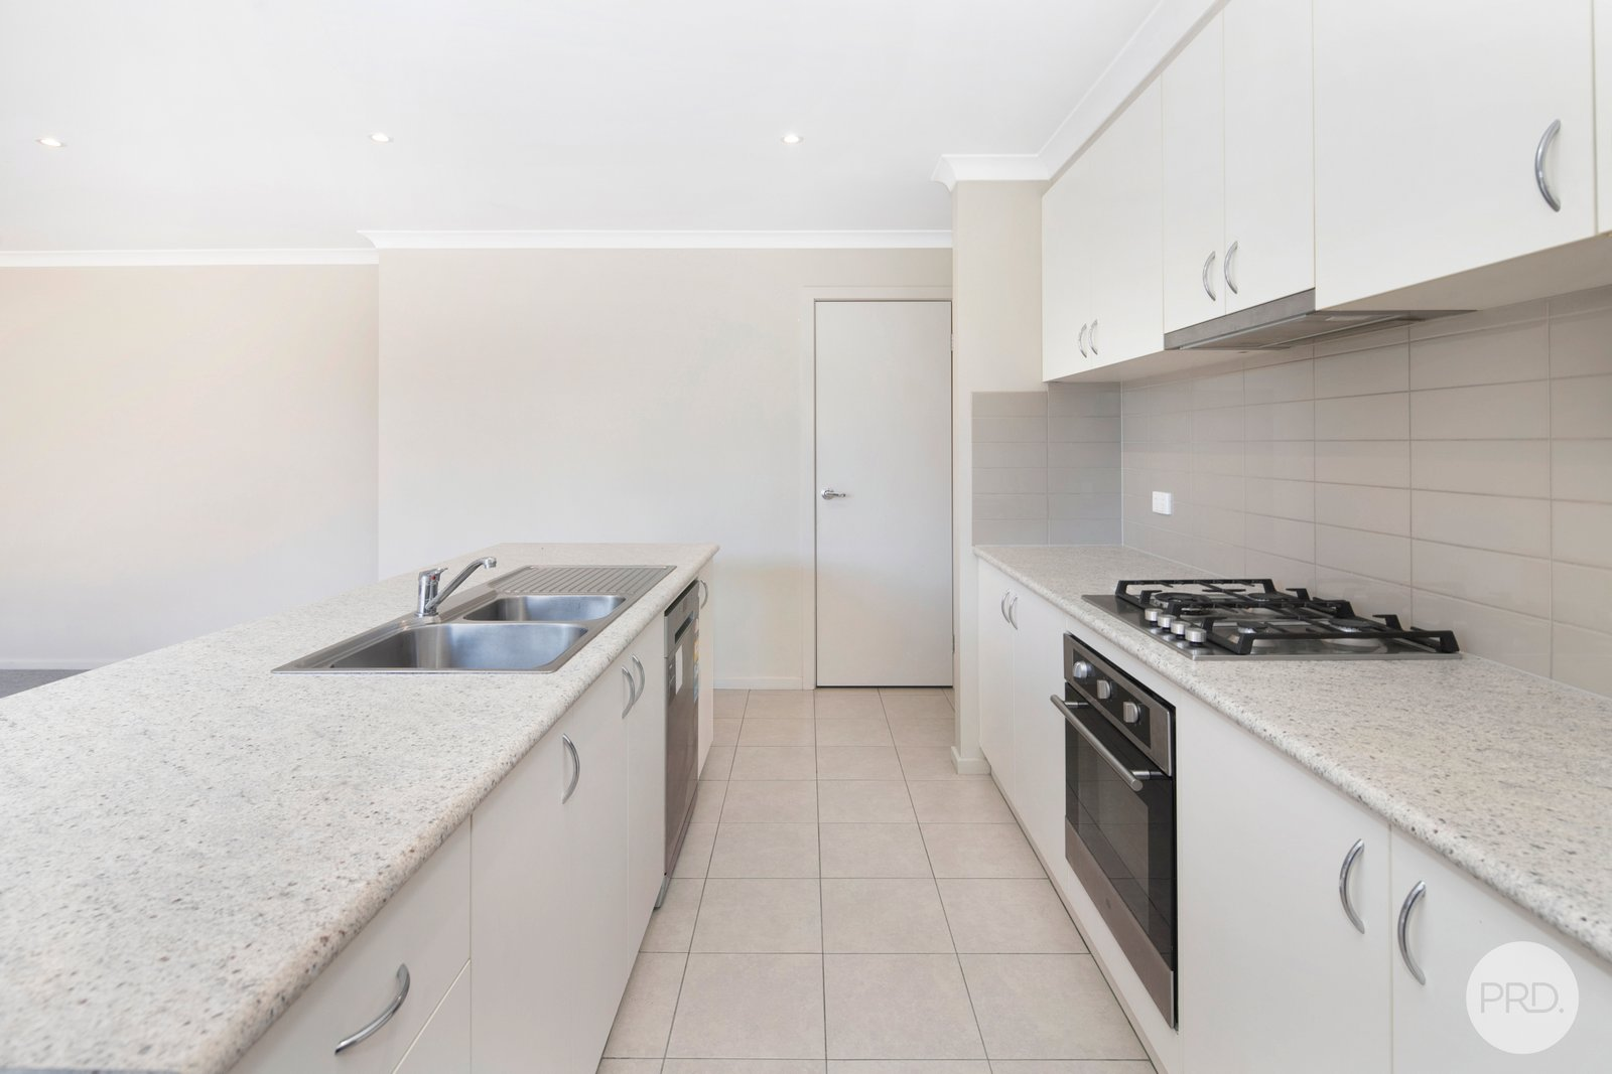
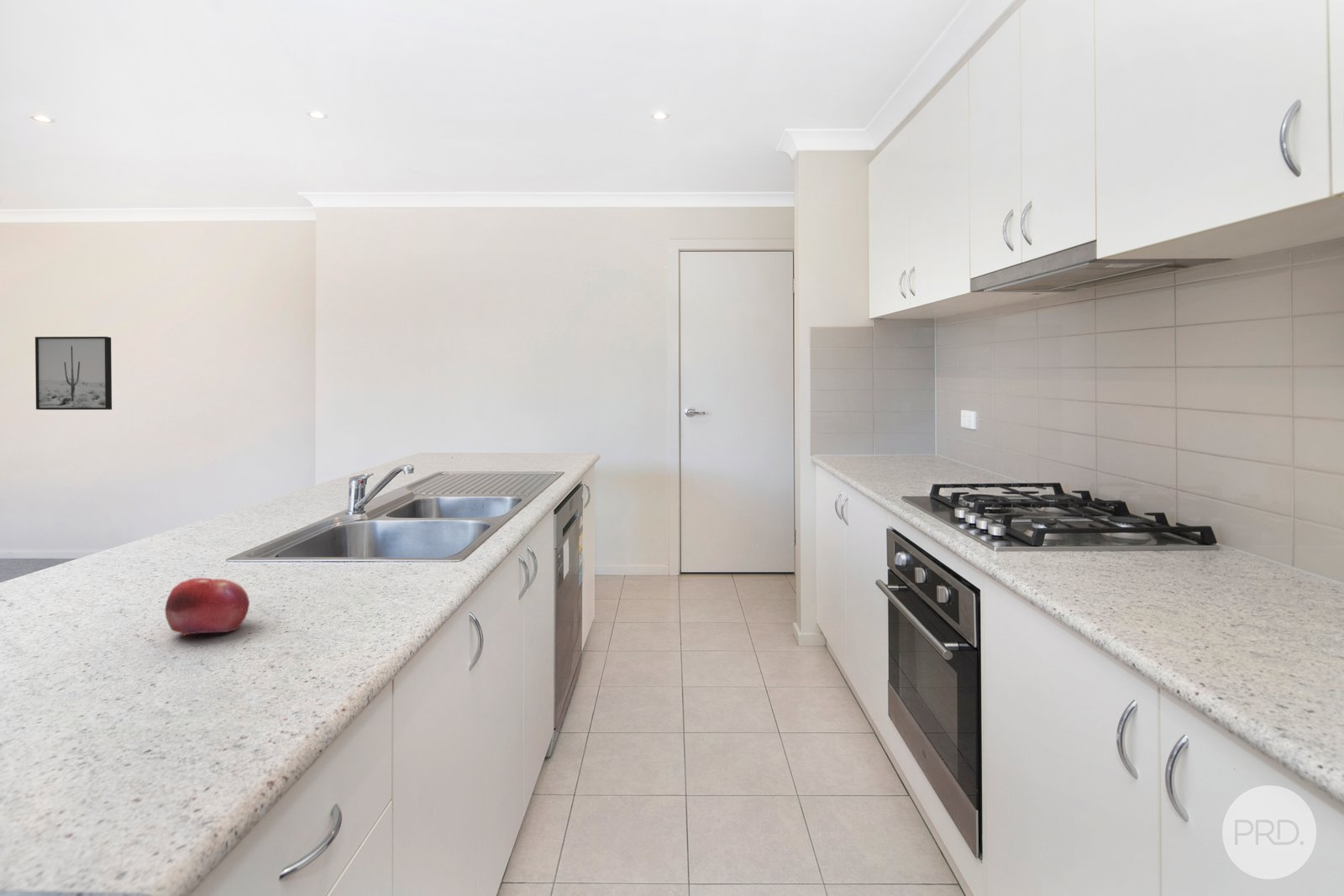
+ fruit [165,577,250,637]
+ wall art [34,336,113,411]
